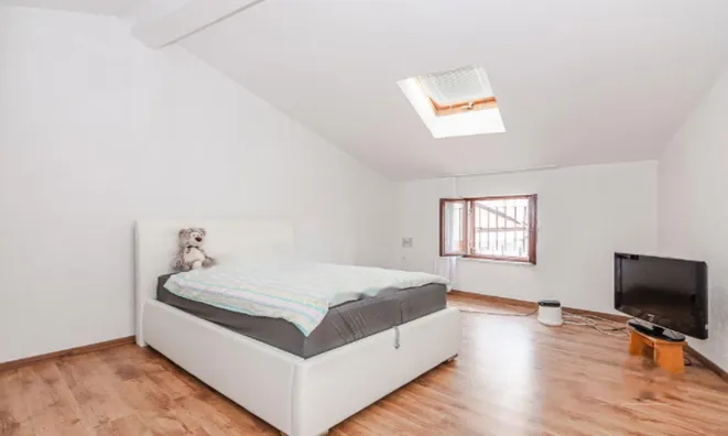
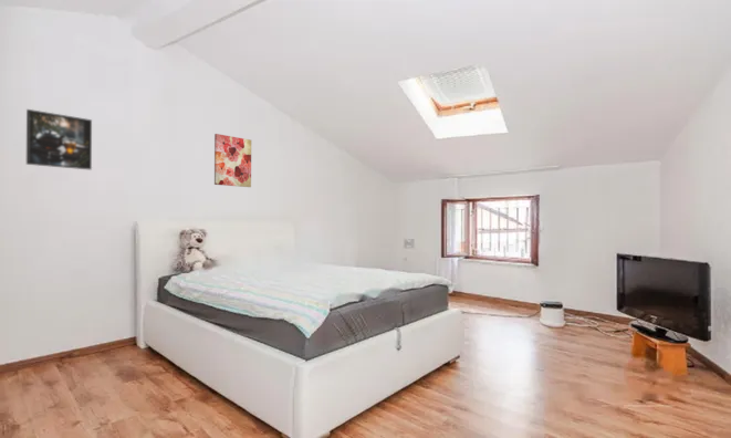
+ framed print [25,108,93,171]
+ wall art [213,133,252,188]
